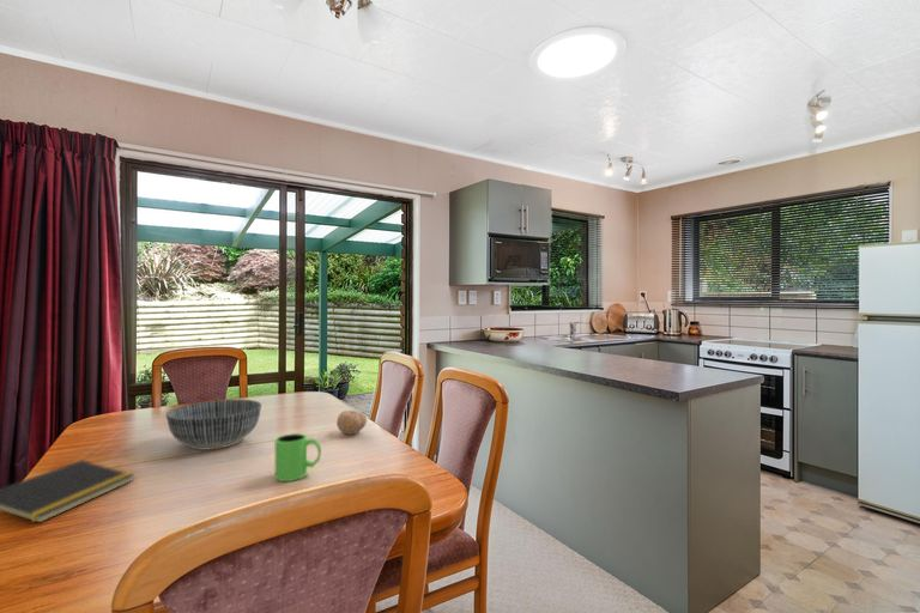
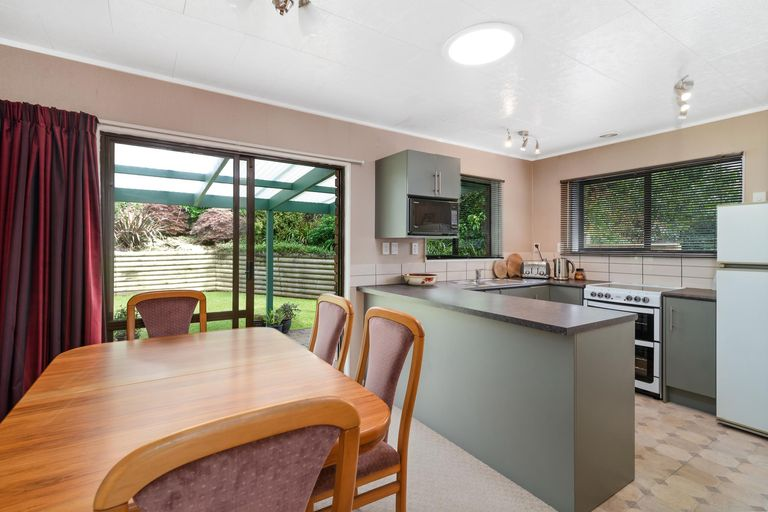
- bowl [165,399,262,451]
- mug [274,432,322,482]
- fruit [335,409,368,436]
- notepad [0,459,135,524]
